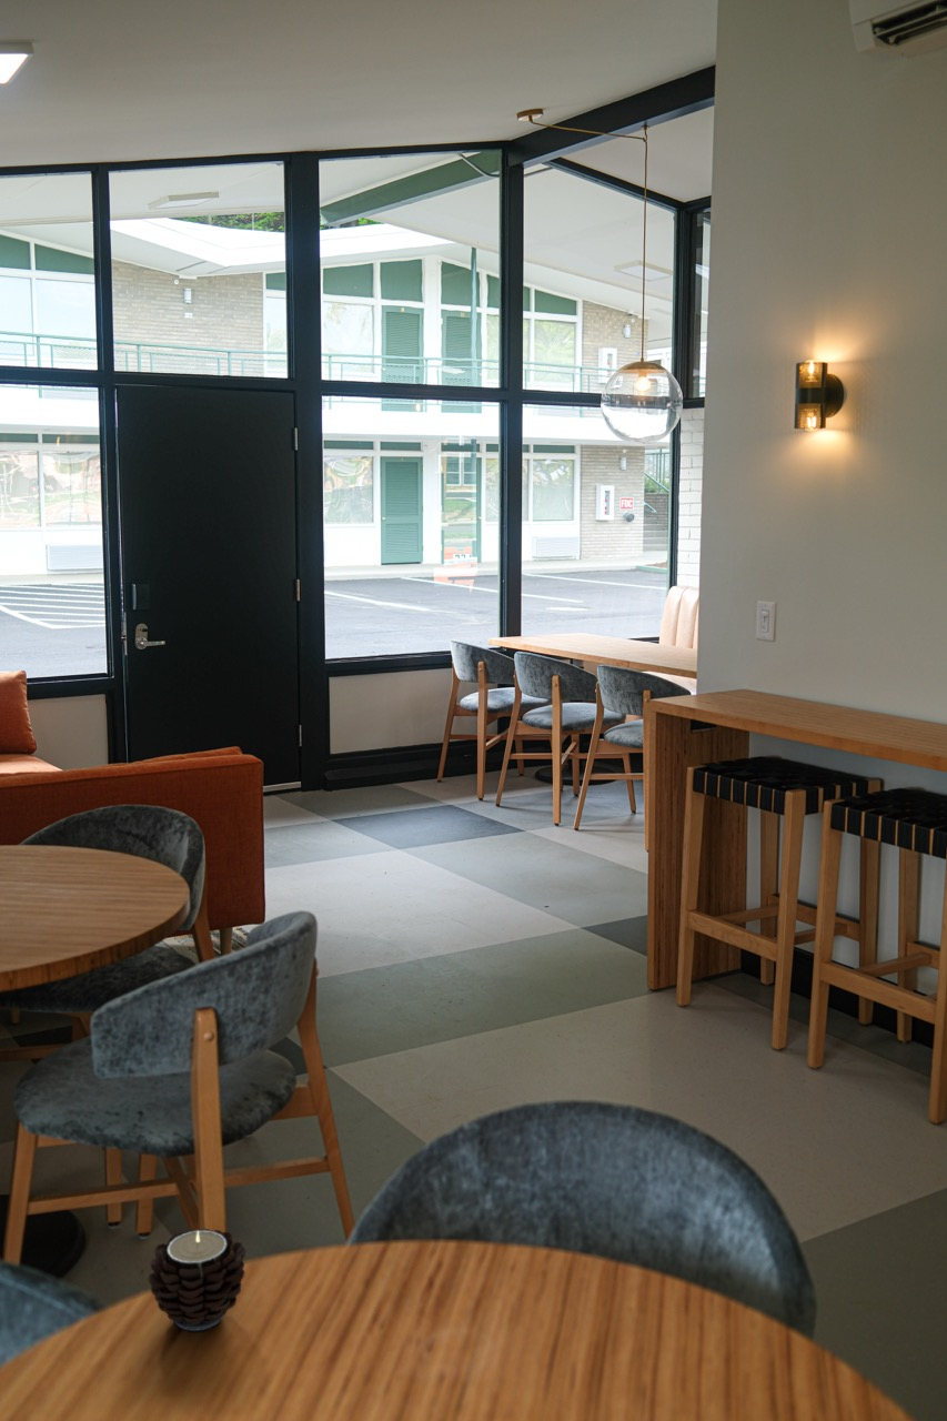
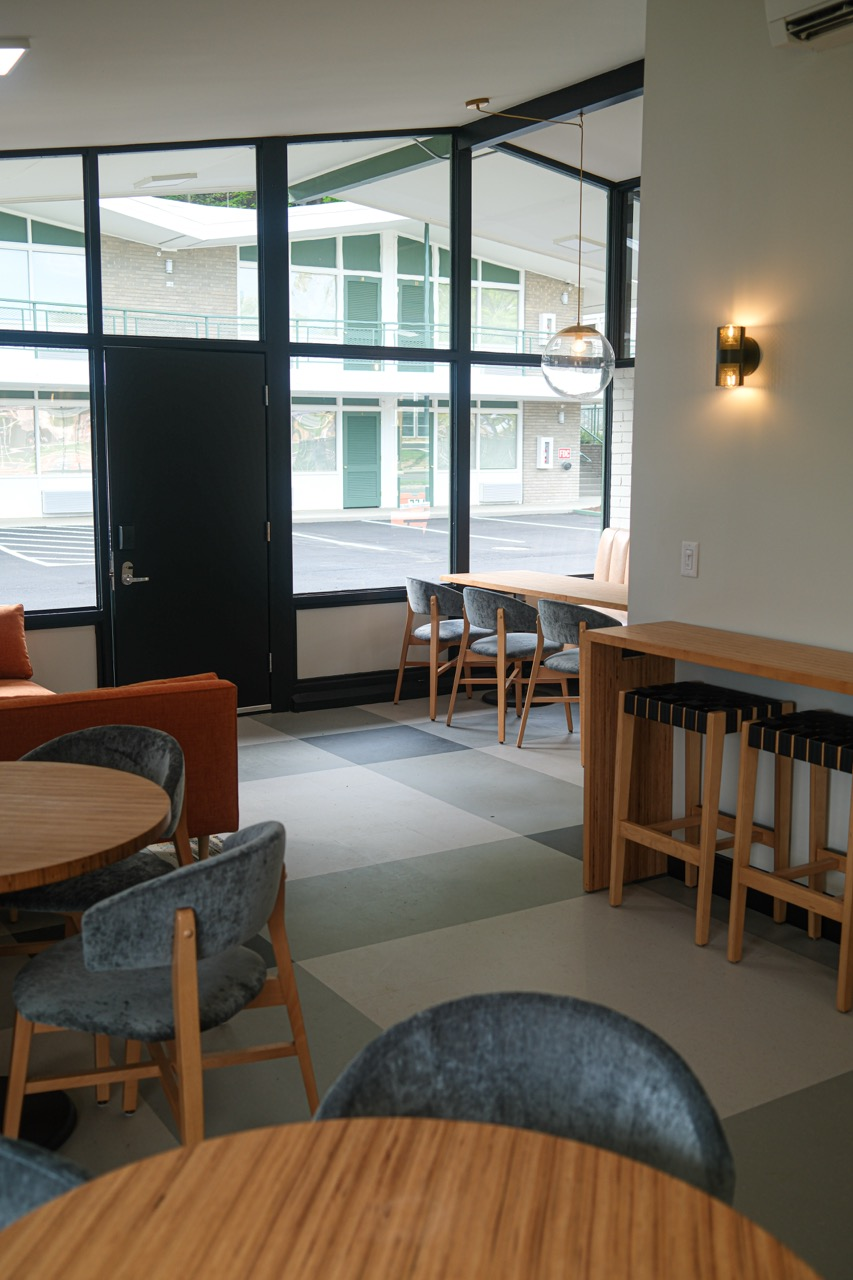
- candle [148,1228,246,1332]
